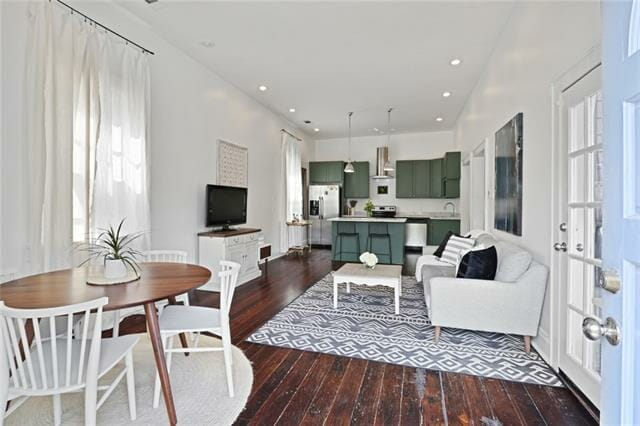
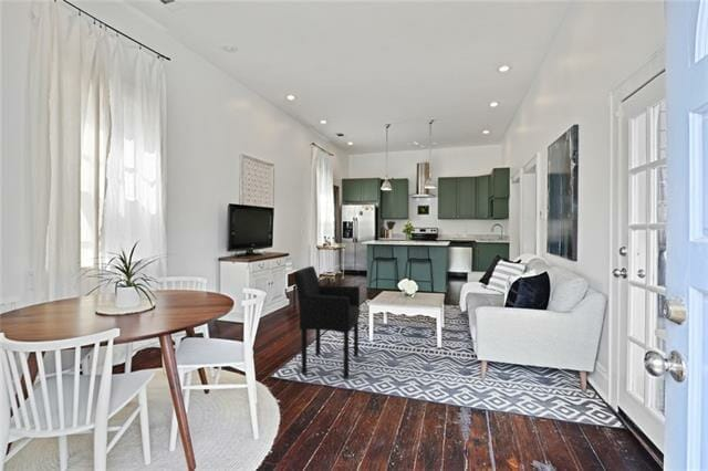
+ armchair [292,265,362,379]
